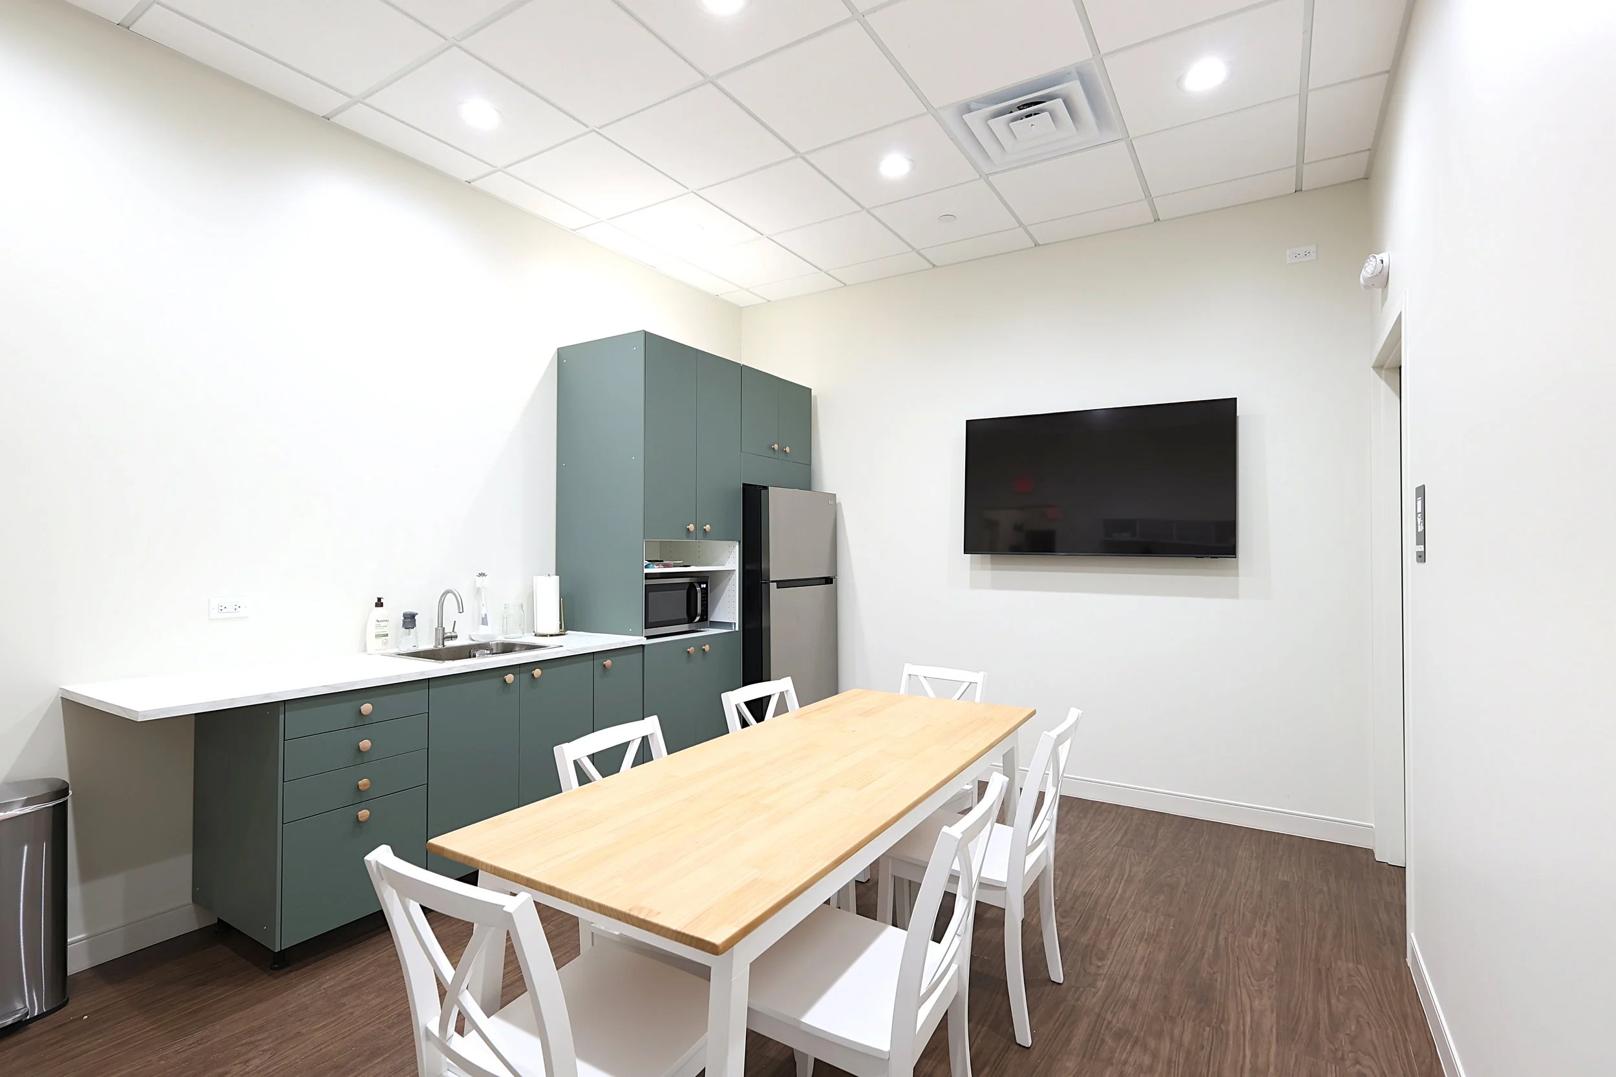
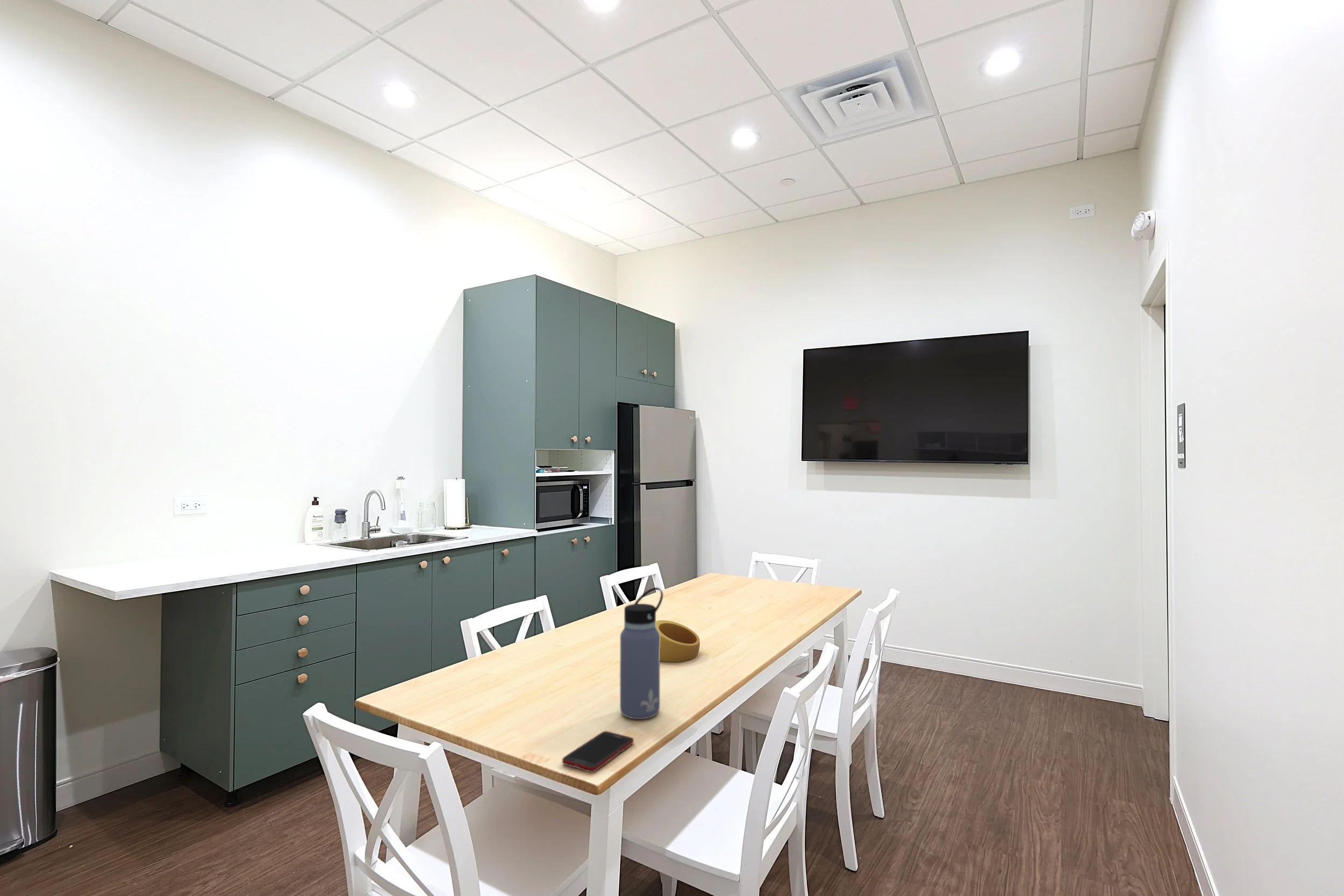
+ water bottle [619,587,664,720]
+ cell phone [562,730,634,773]
+ ring [656,620,700,662]
